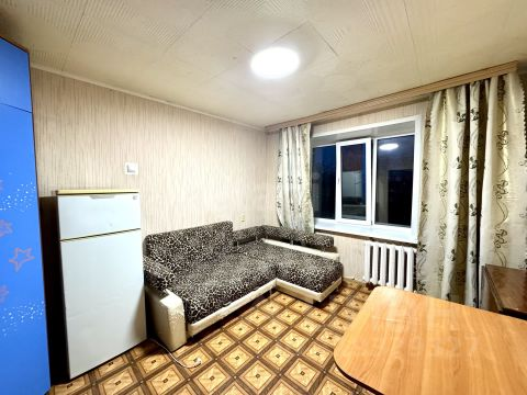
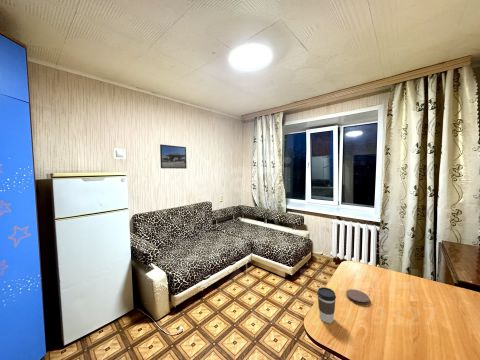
+ coffee cup [316,286,337,324]
+ coaster [345,288,370,306]
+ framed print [159,143,188,170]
